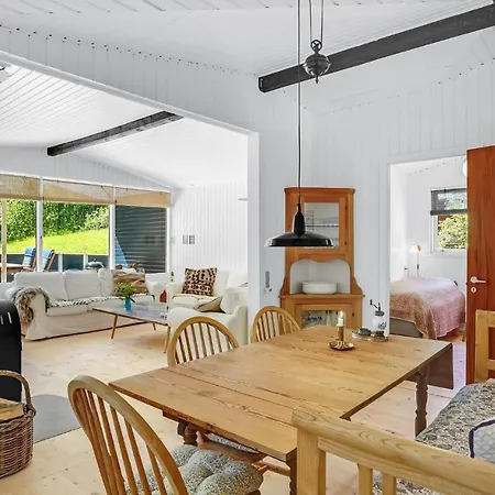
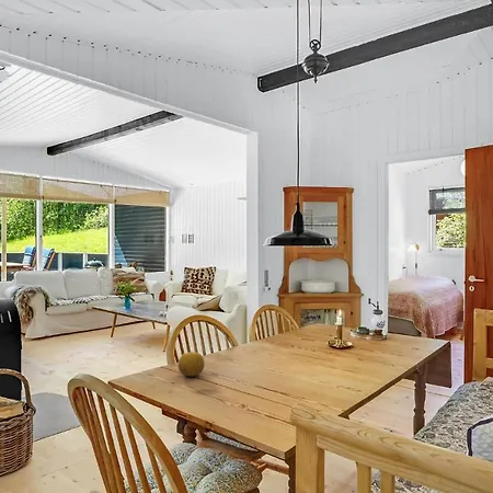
+ fruit [177,351,206,377]
